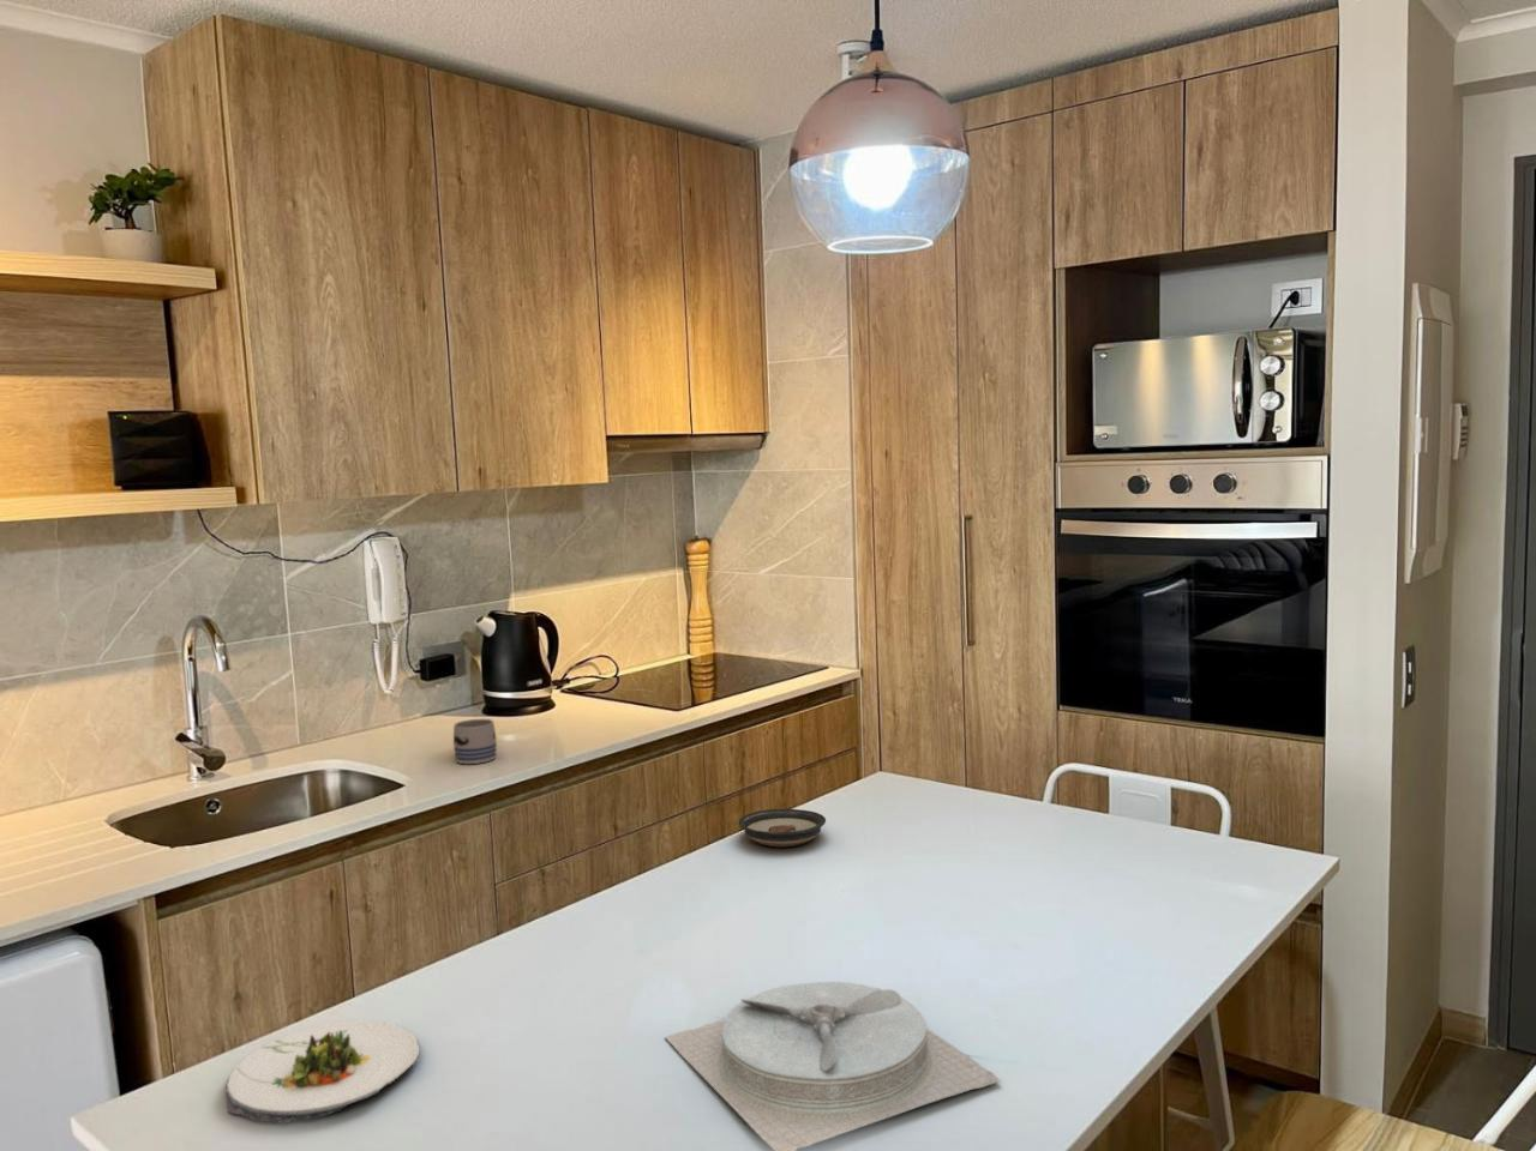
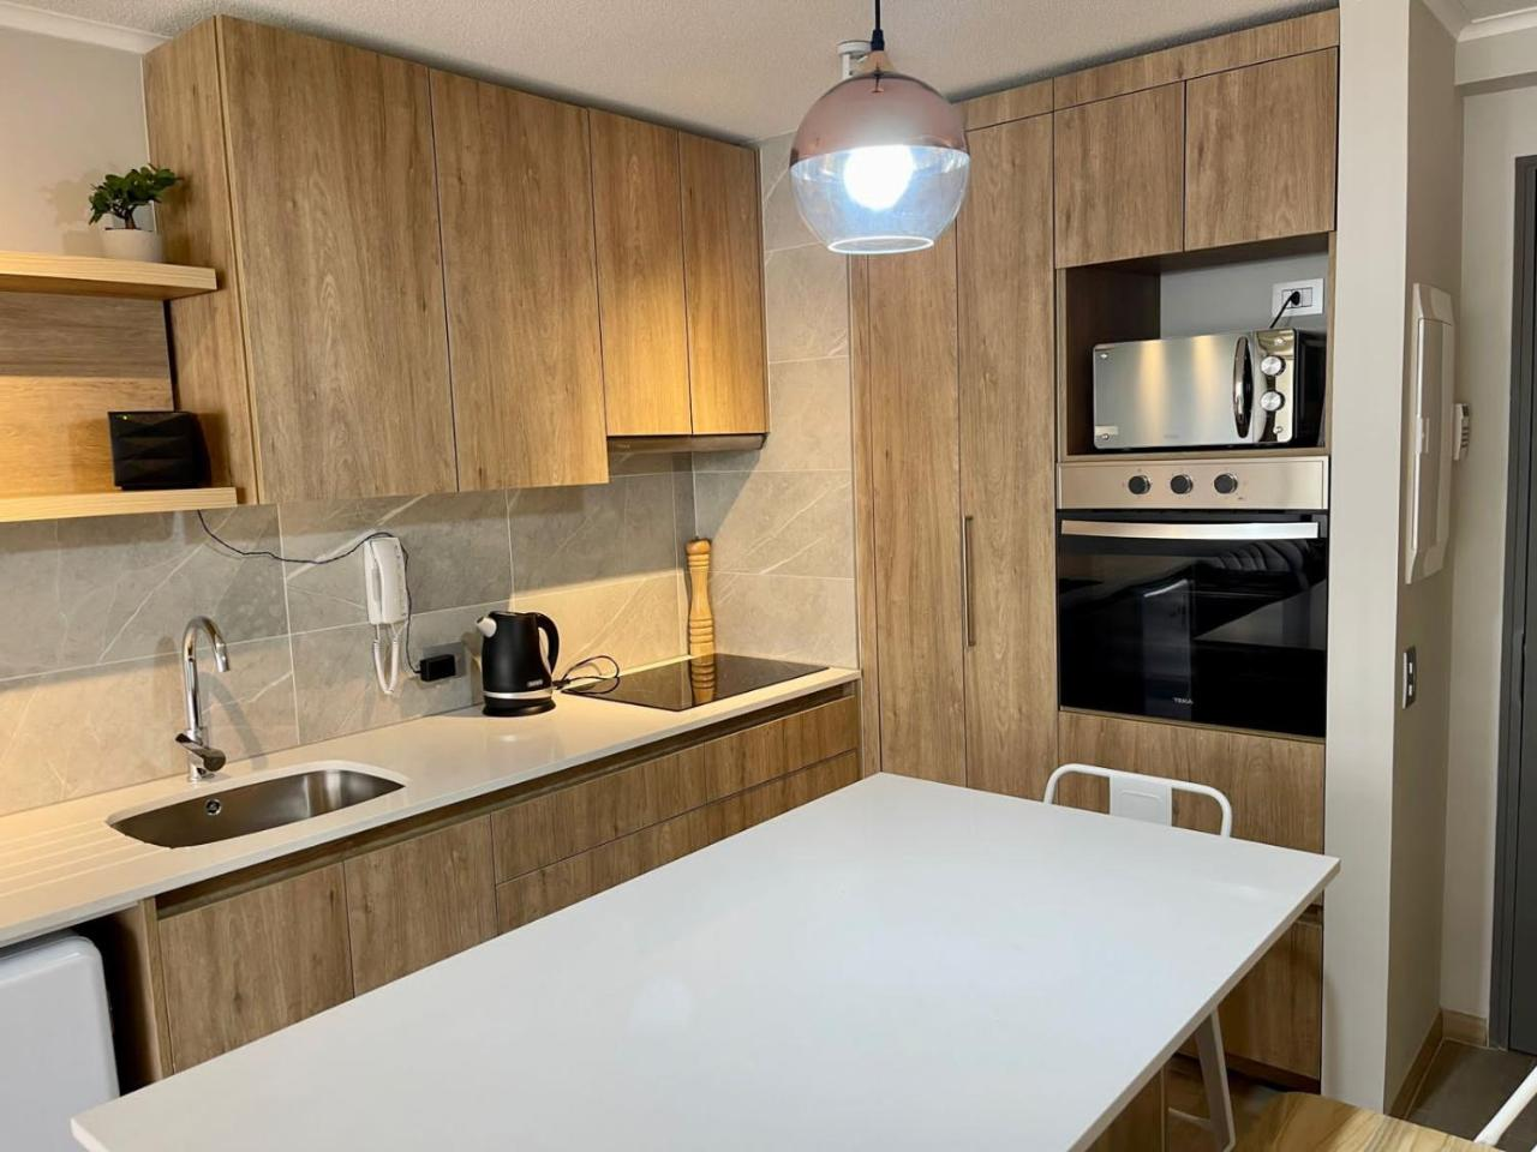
- plate [664,981,1000,1151]
- mug [452,718,498,765]
- salad plate [225,1019,421,1124]
- saucer [738,808,827,848]
